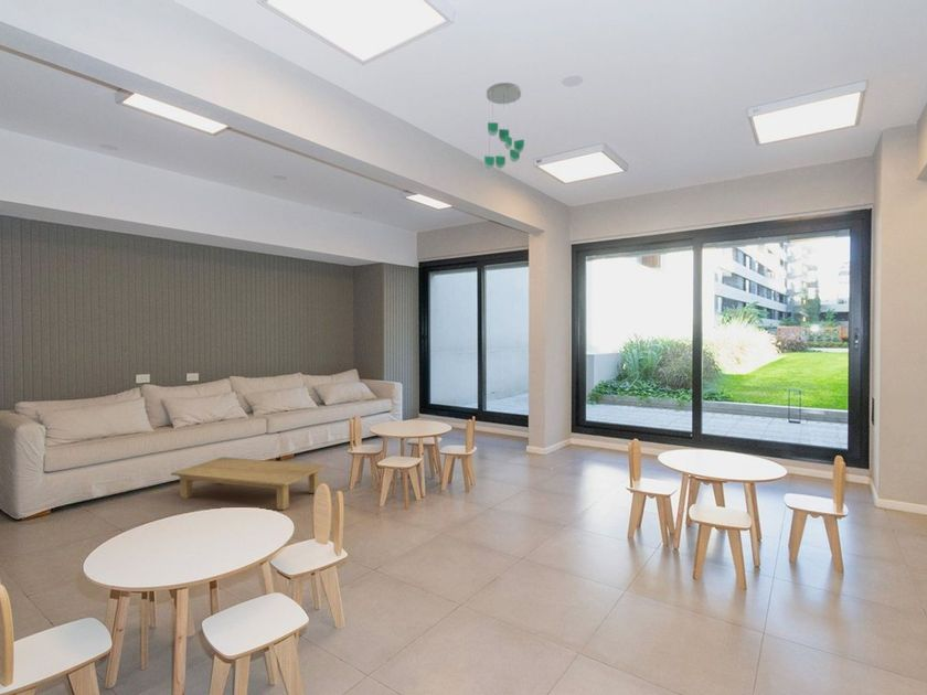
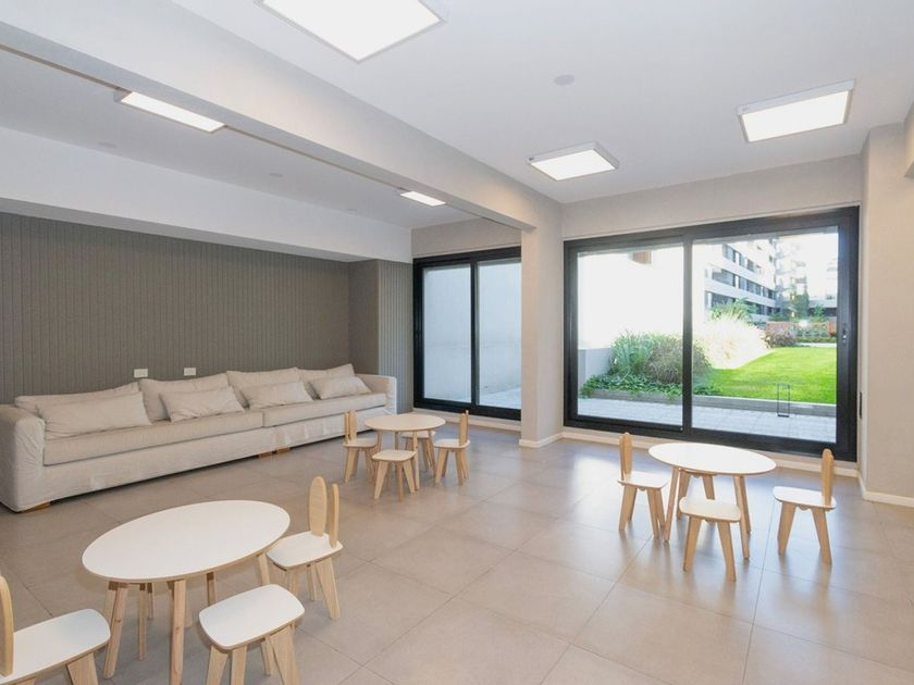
- ceiling mobile [483,82,525,170]
- coffee table [170,456,328,511]
